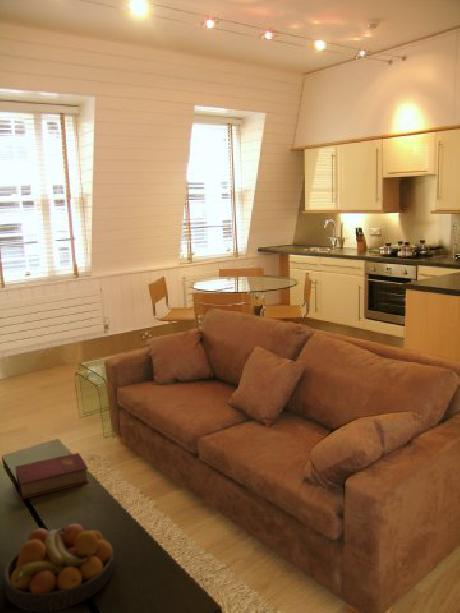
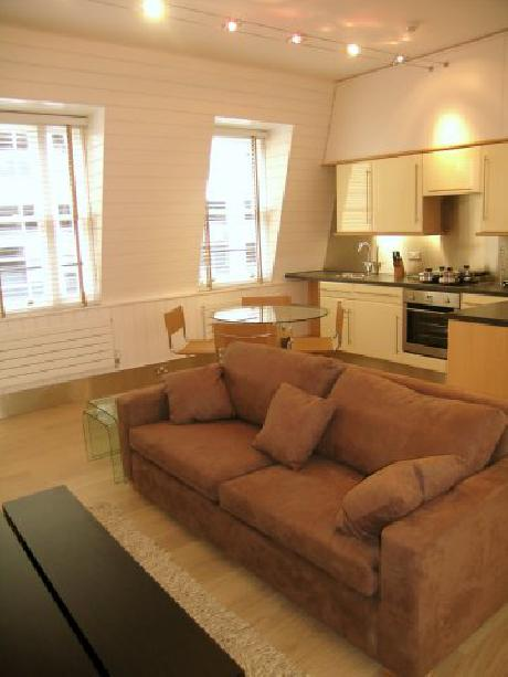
- book [14,452,90,500]
- fruit bowl [3,522,115,612]
